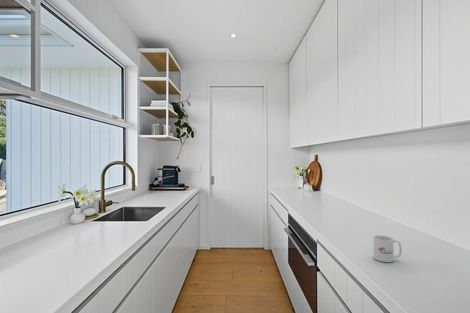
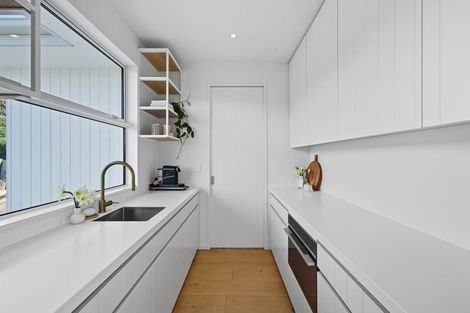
- mug [372,234,403,263]
